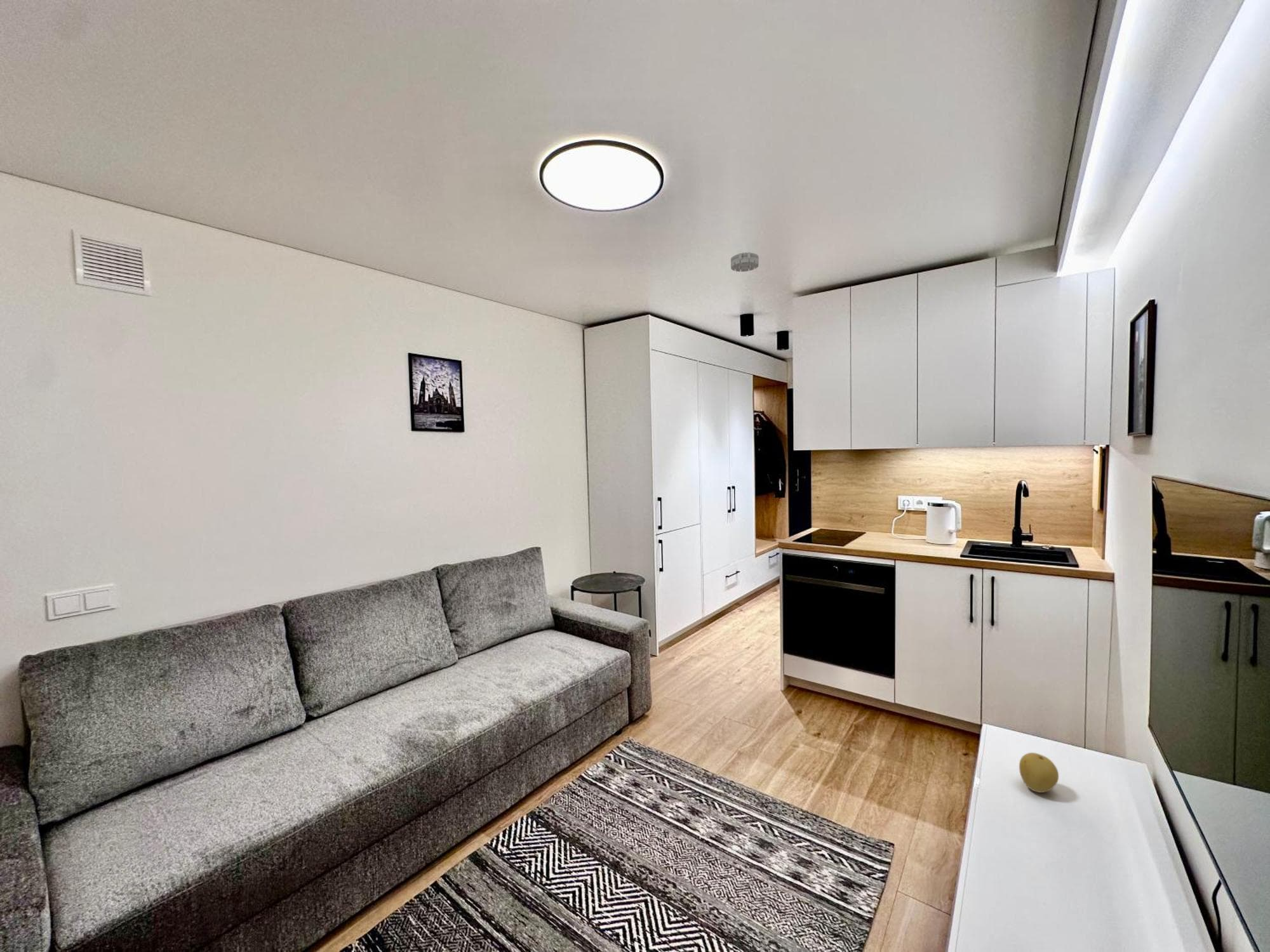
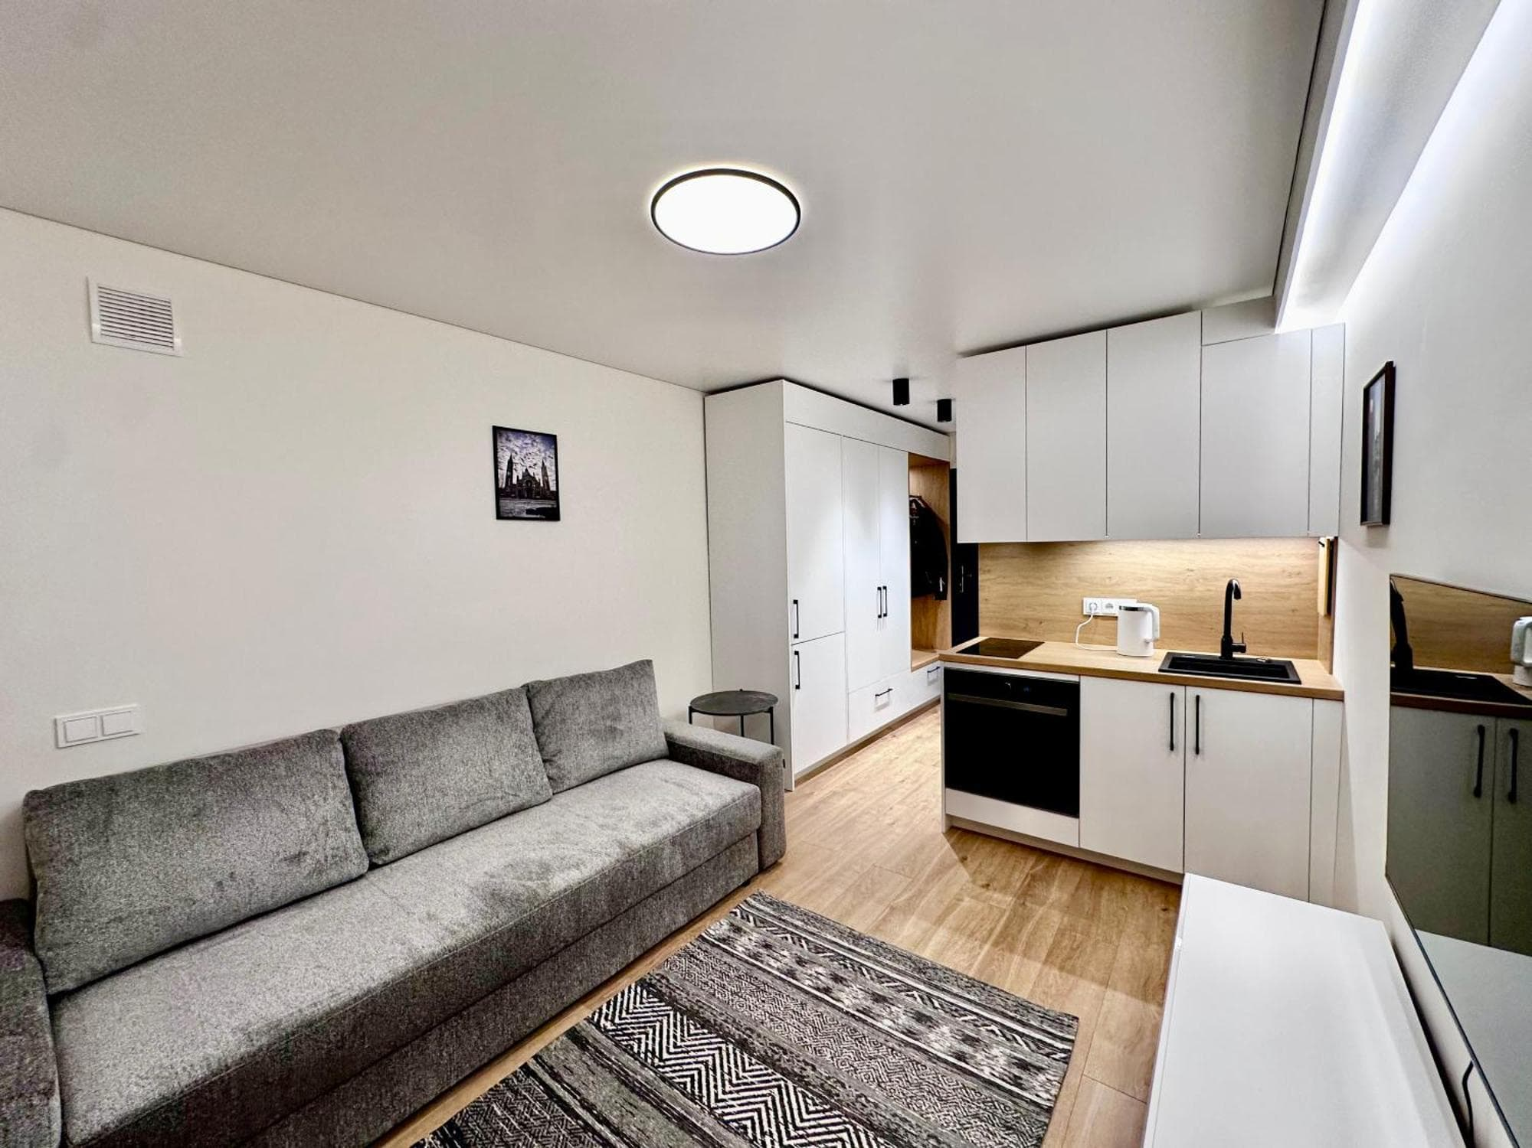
- smoke detector [730,252,759,272]
- fruit [1019,752,1059,793]
